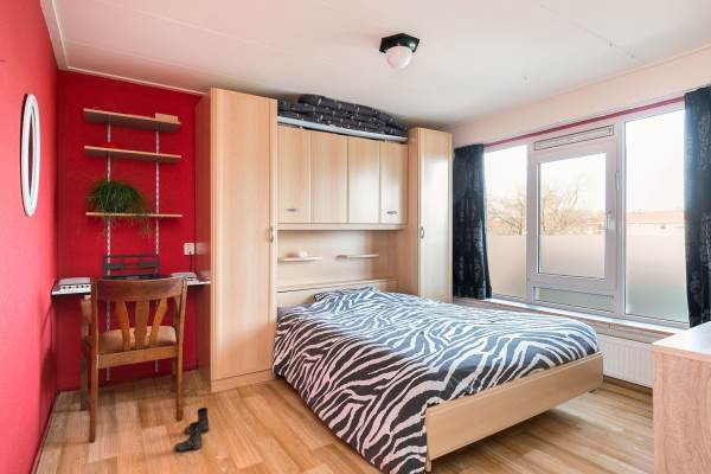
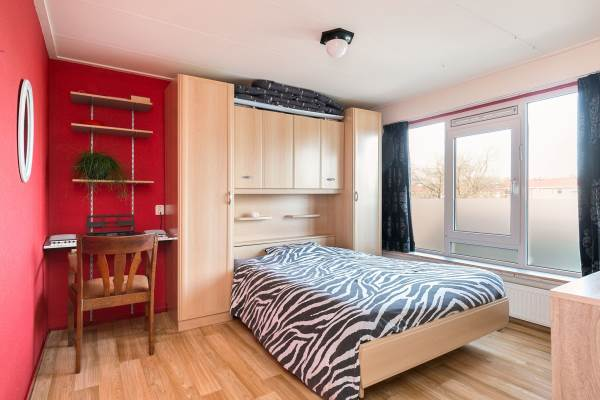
- boots [173,406,210,453]
